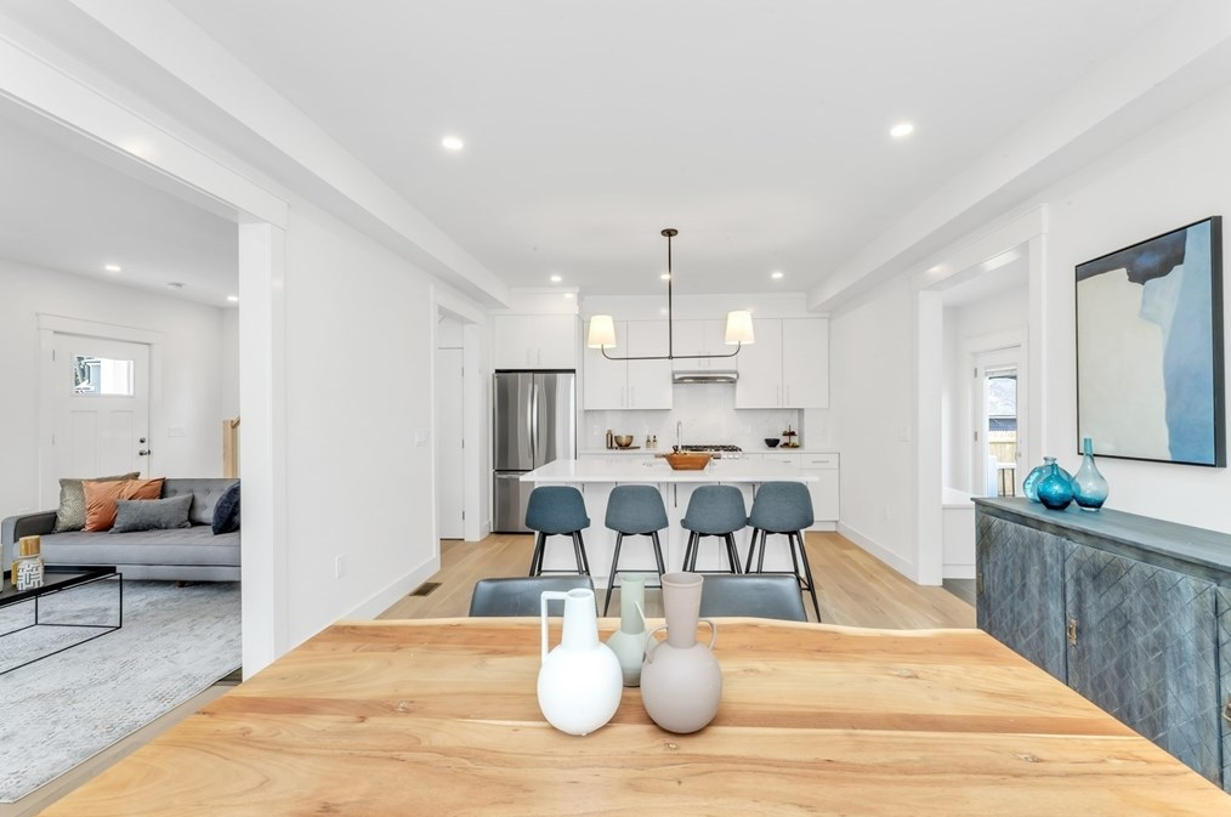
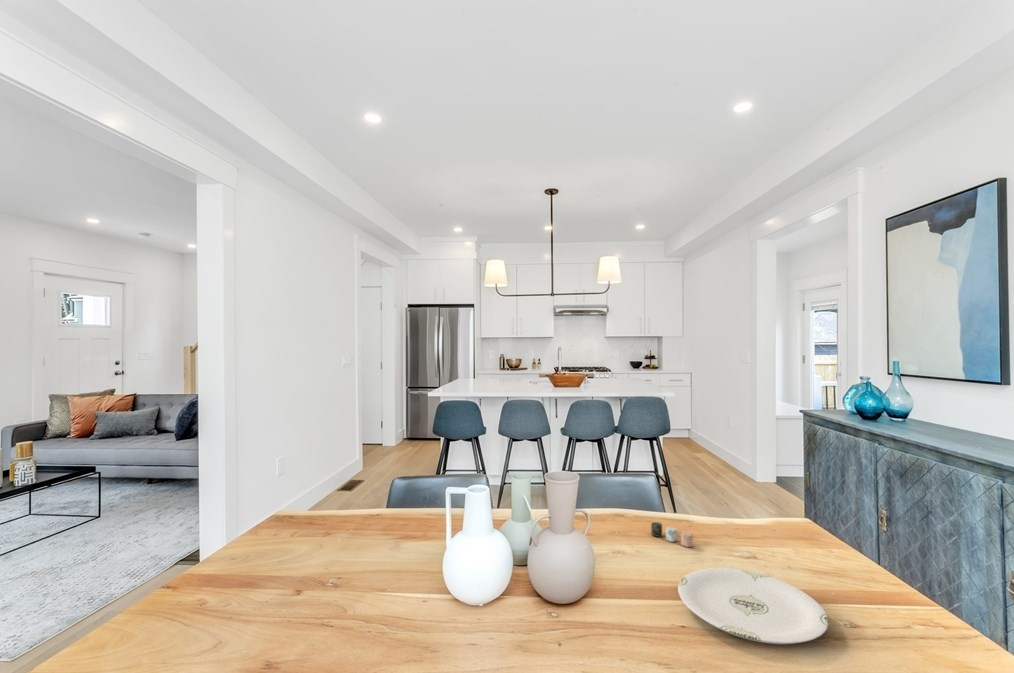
+ candle [650,521,694,548]
+ plate [677,567,830,645]
